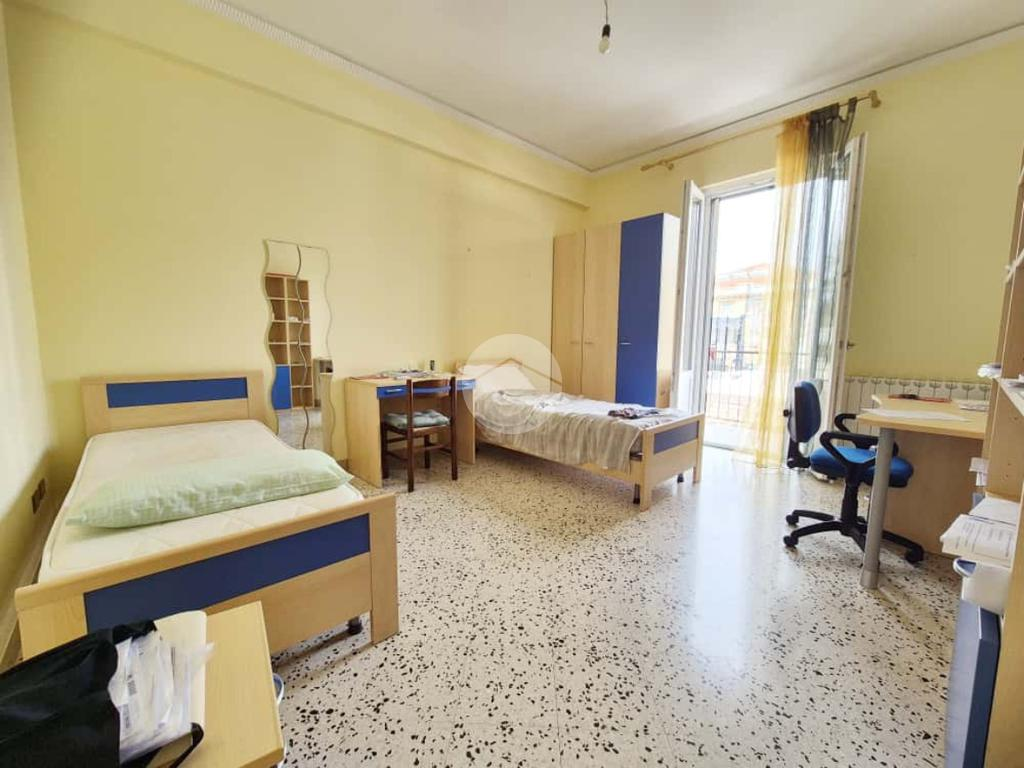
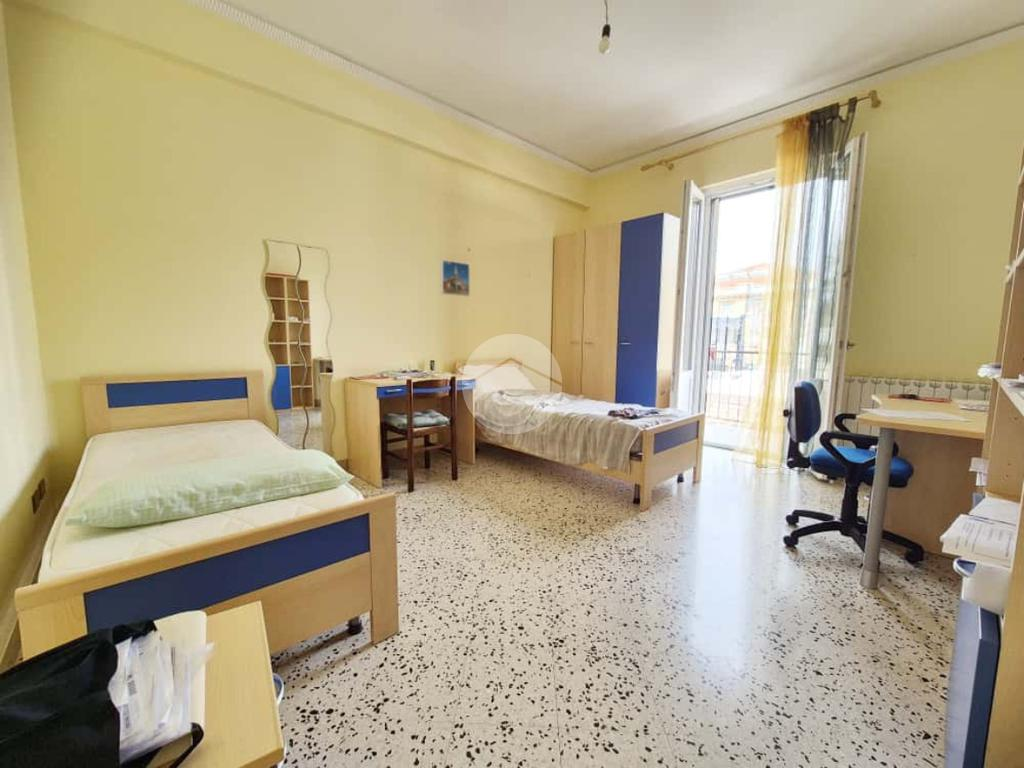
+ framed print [439,259,471,298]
